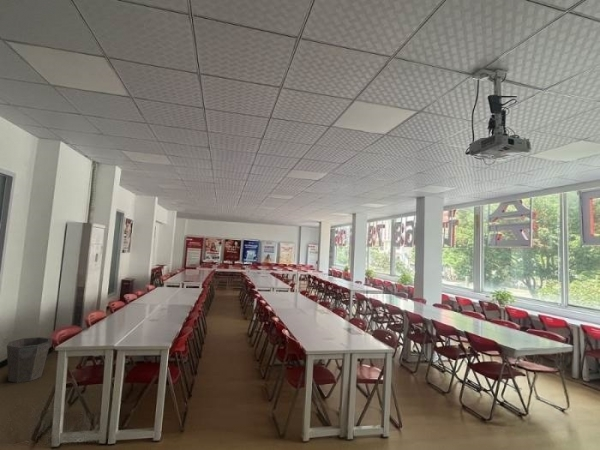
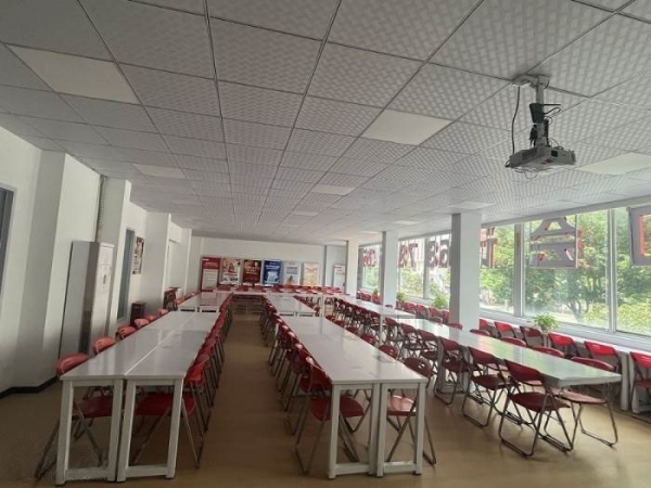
- waste bin [6,336,52,384]
